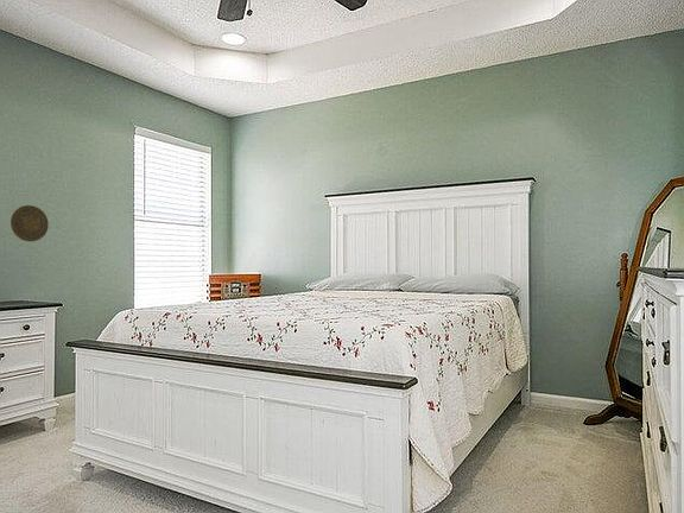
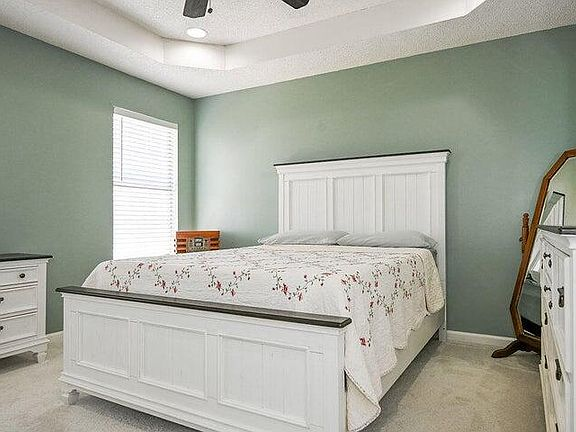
- decorative plate [10,204,50,242]
